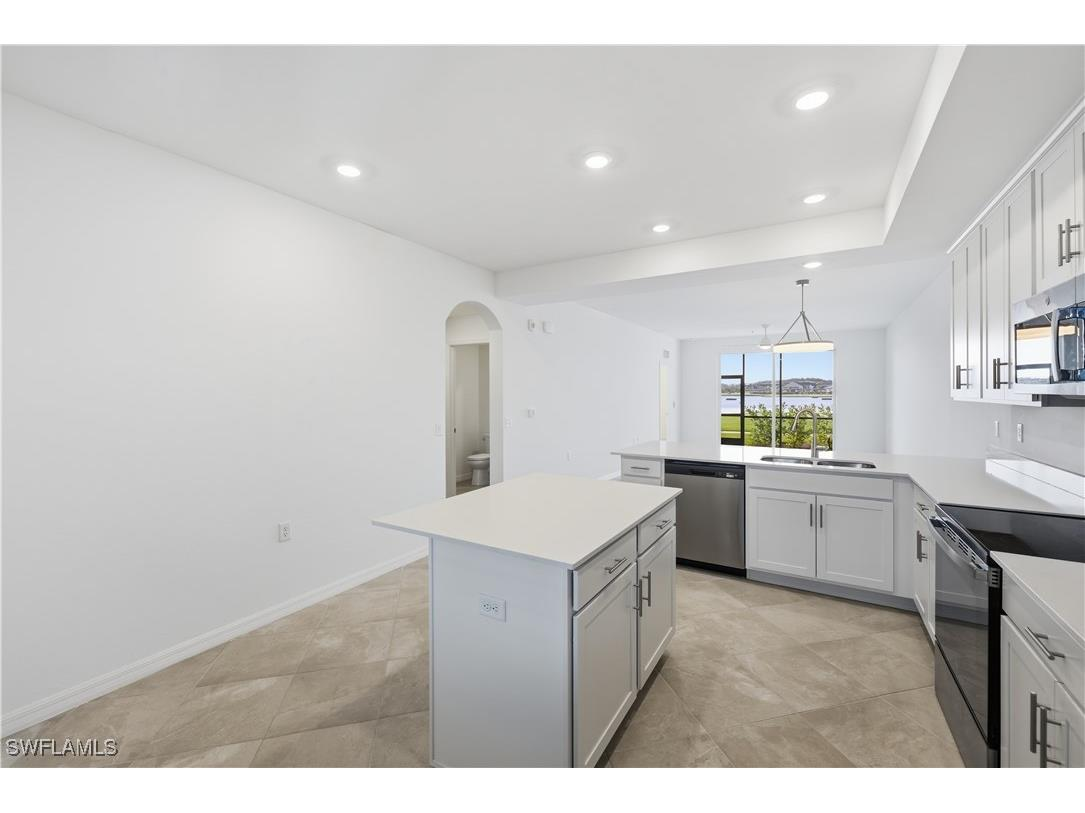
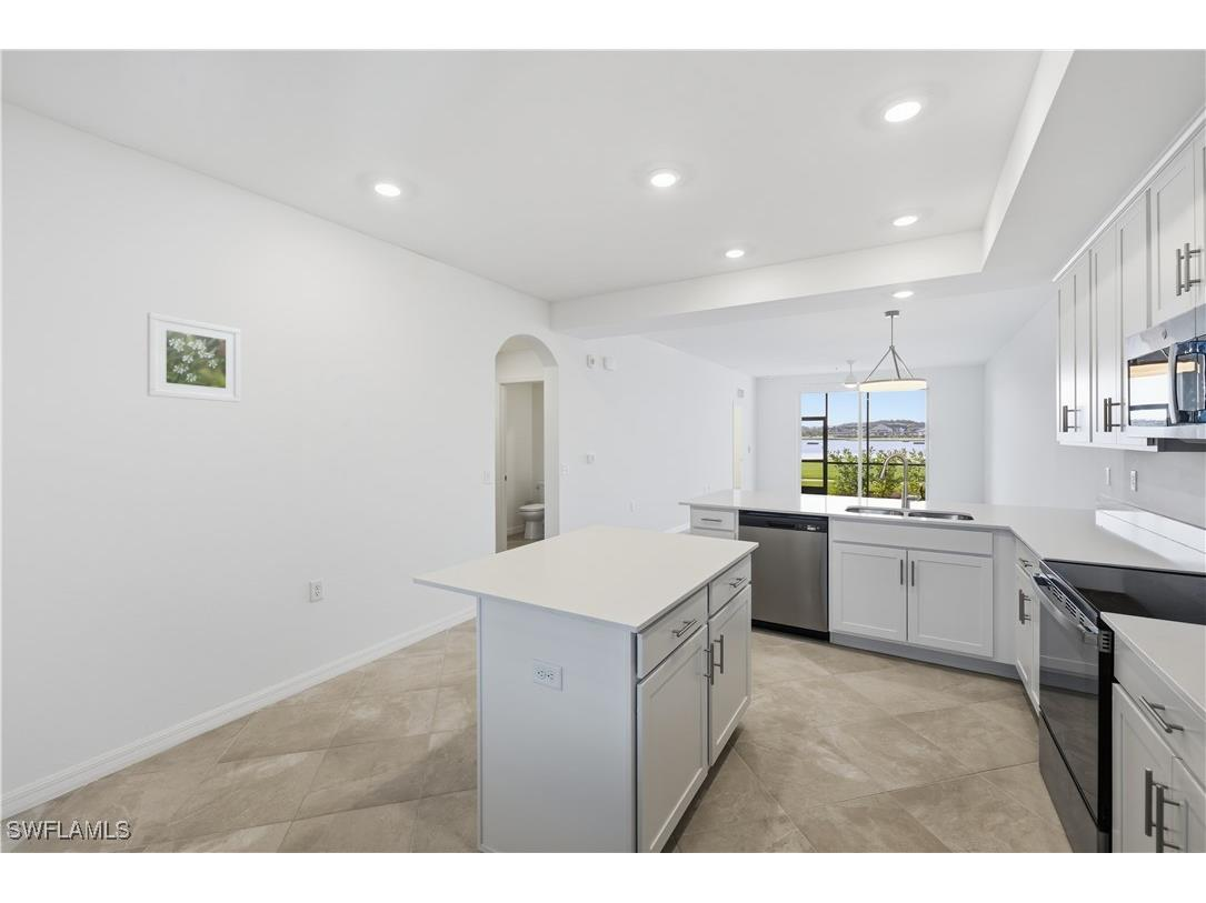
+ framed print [146,312,241,403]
